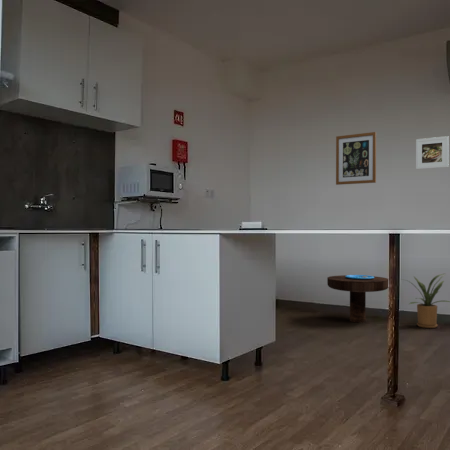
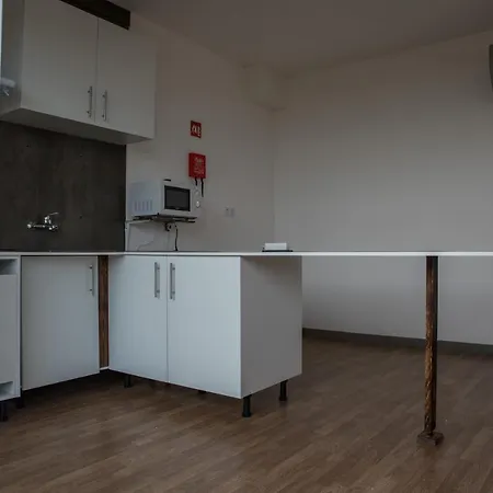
- wall art [335,131,377,186]
- house plant [401,272,450,329]
- side table [326,274,389,324]
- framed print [415,135,450,170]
